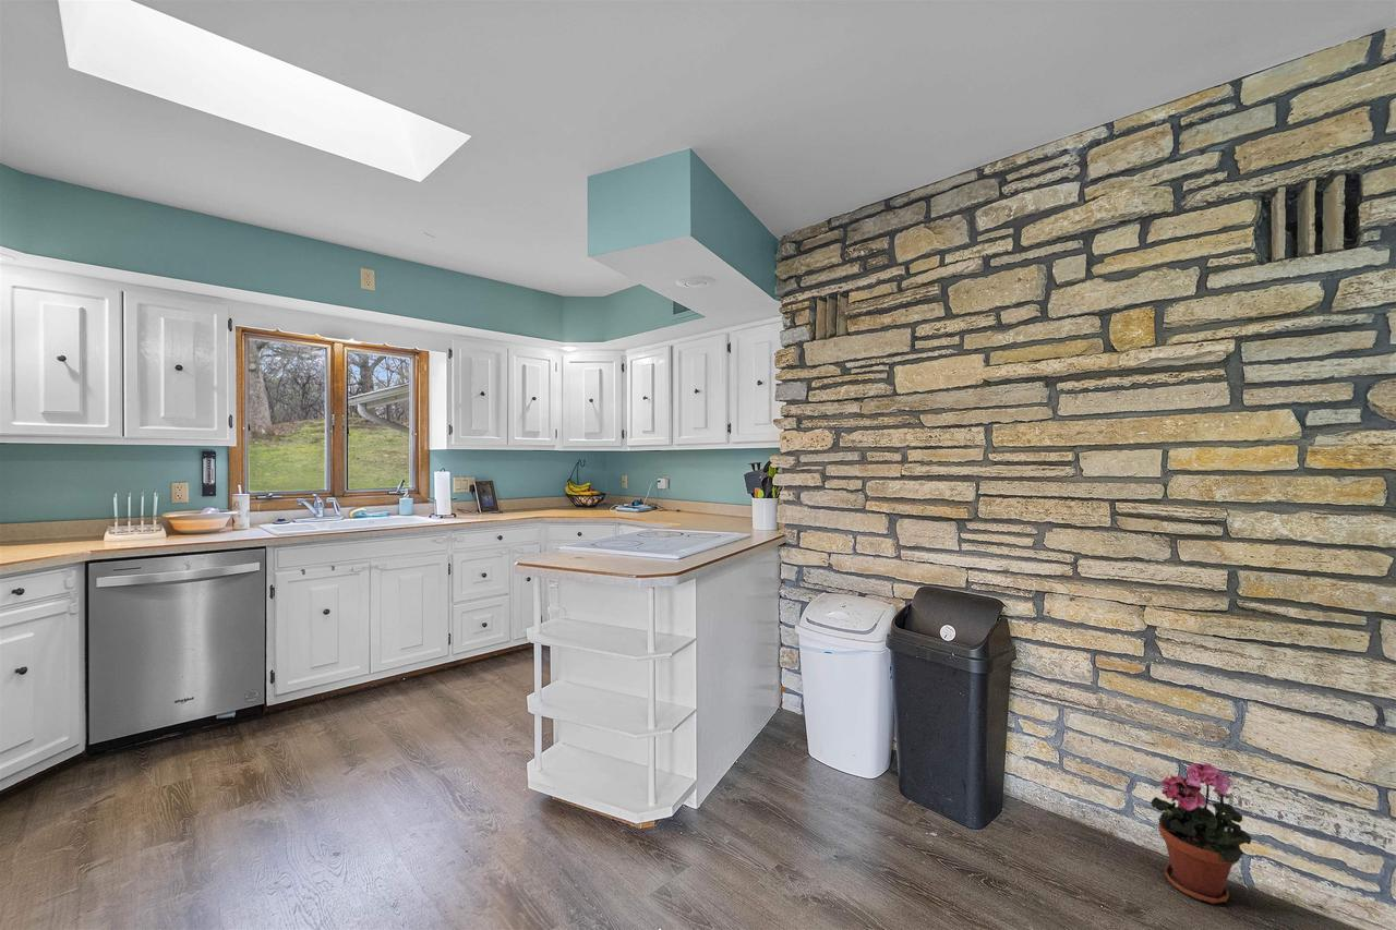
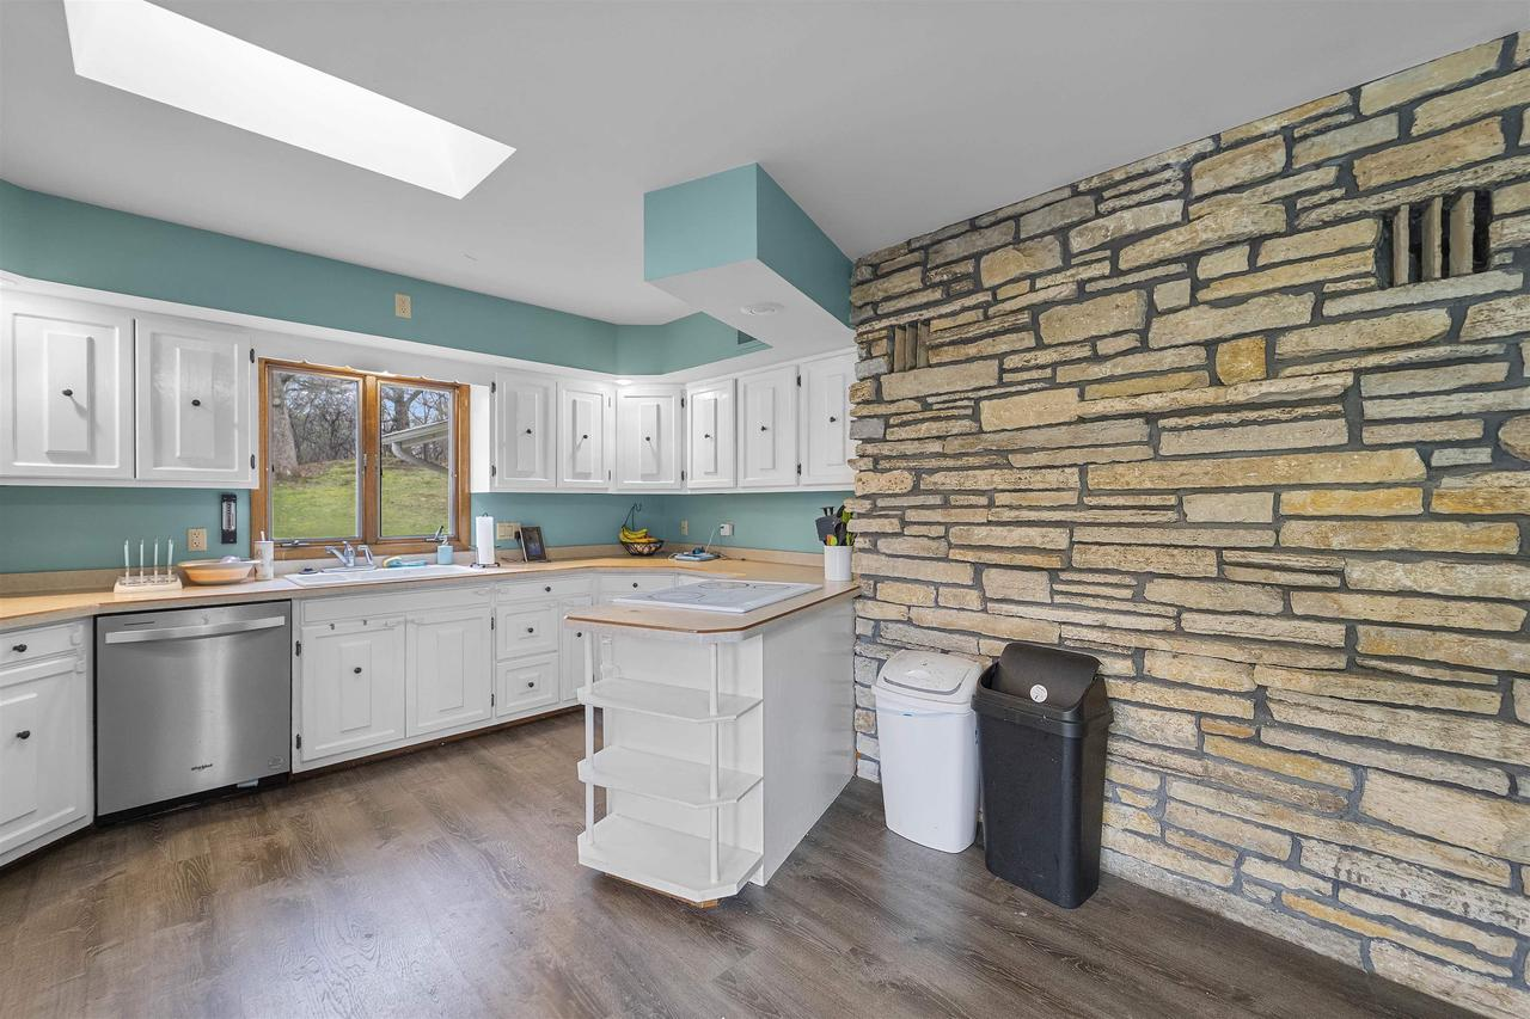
- potted plant [1150,762,1252,905]
